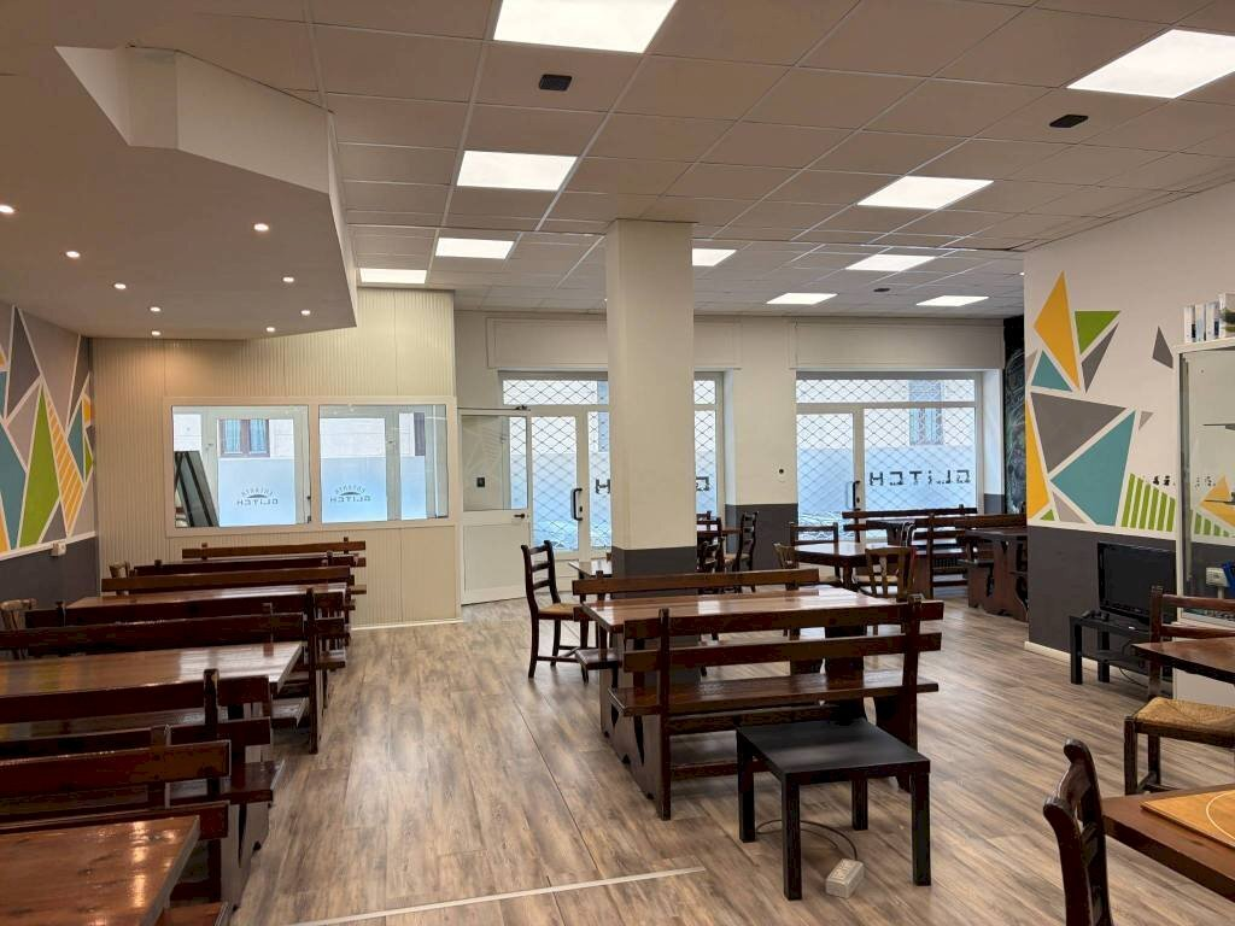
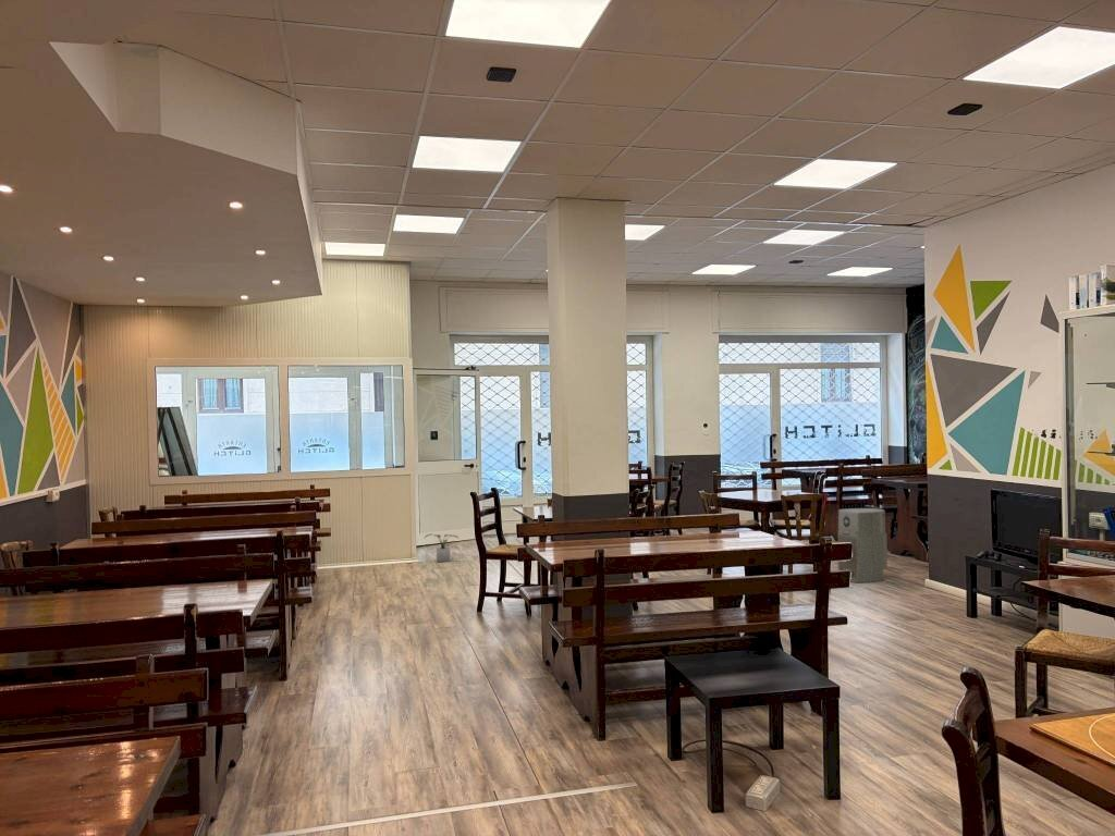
+ air purifier [836,507,889,583]
+ potted plant [424,533,460,563]
